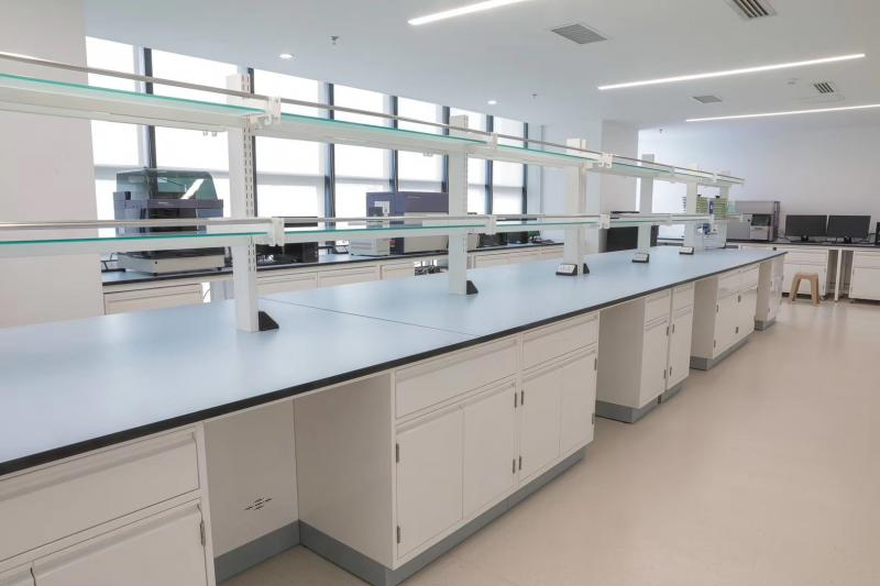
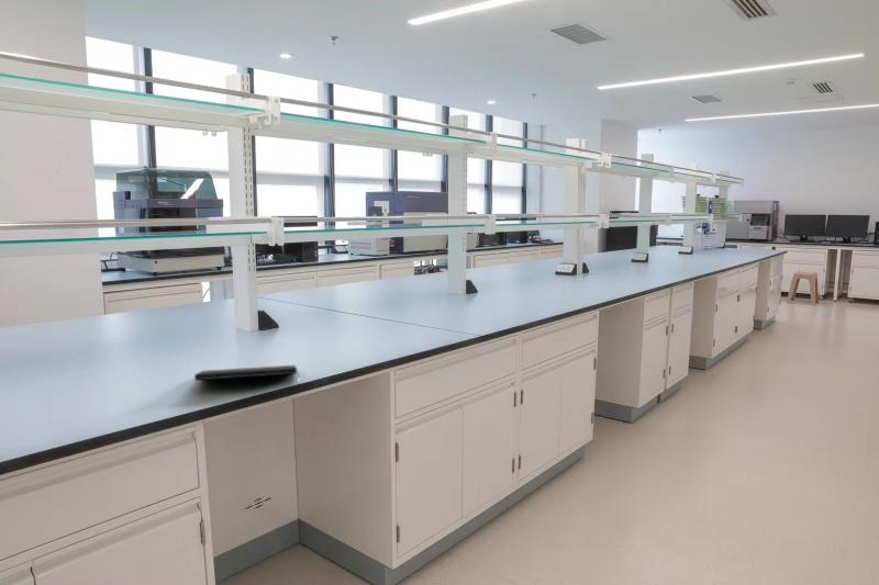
+ notepad [193,364,301,386]
